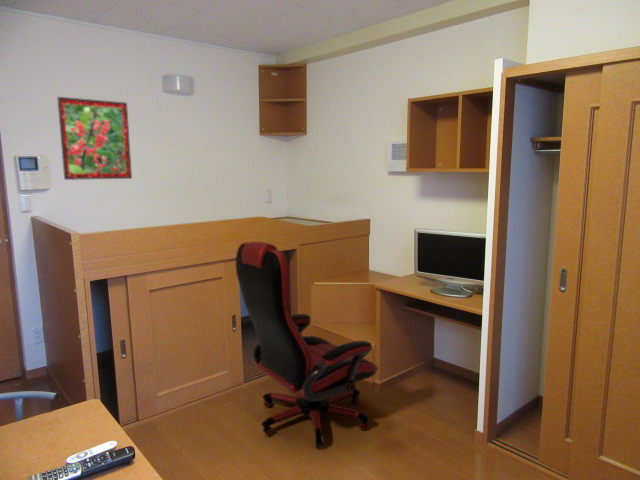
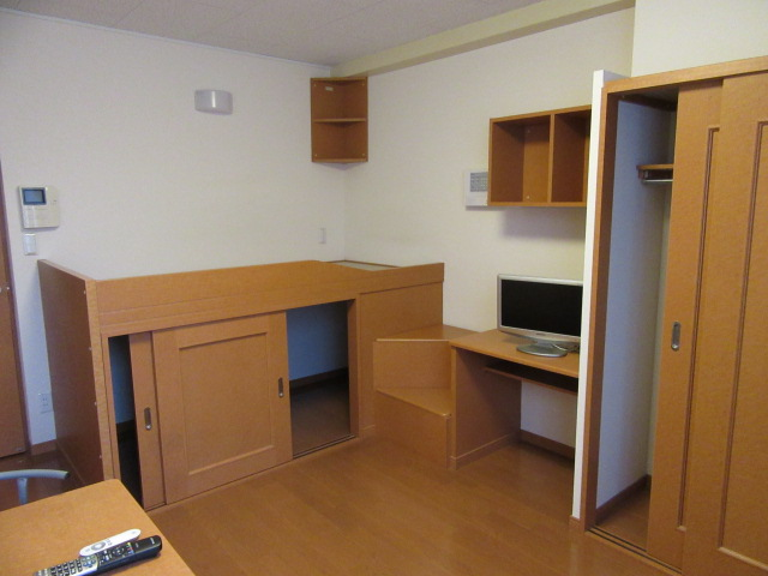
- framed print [56,96,133,181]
- office chair [235,241,379,449]
